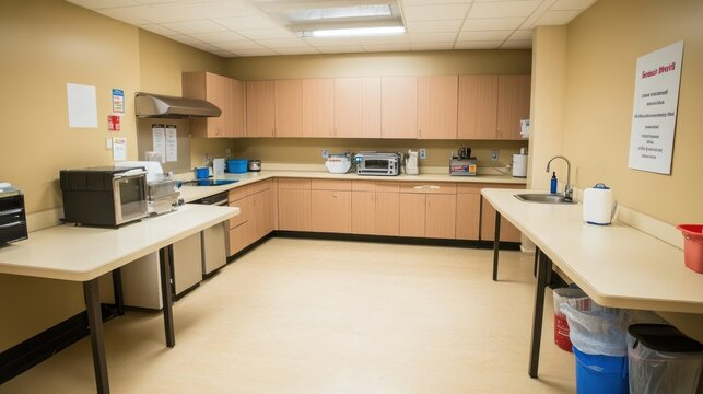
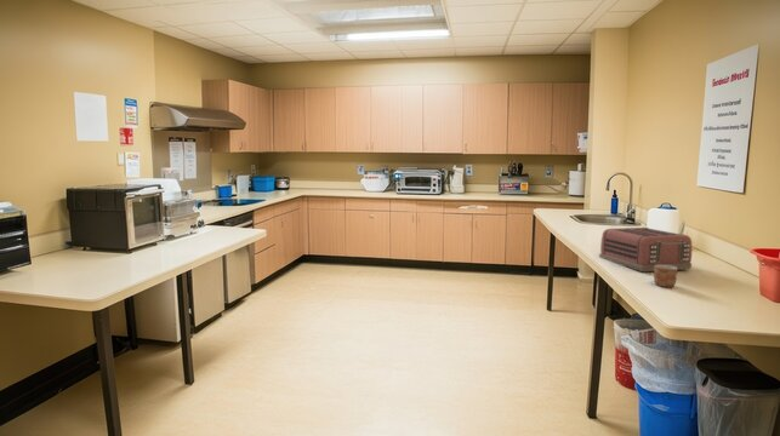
+ toaster [598,226,693,272]
+ mug [653,265,678,288]
